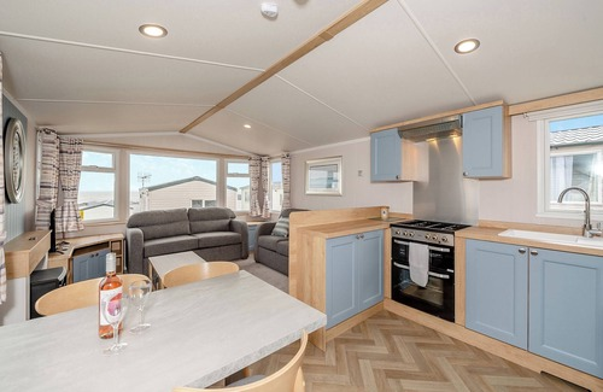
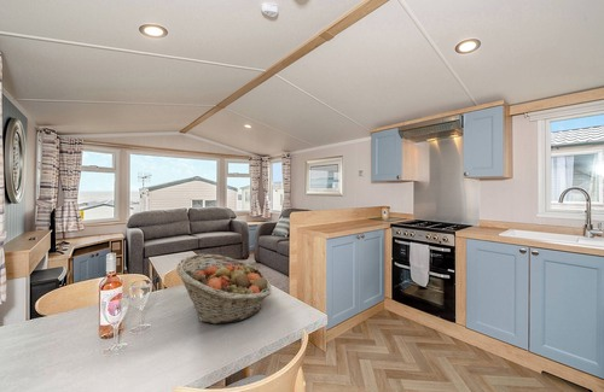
+ fruit basket [175,253,272,326]
